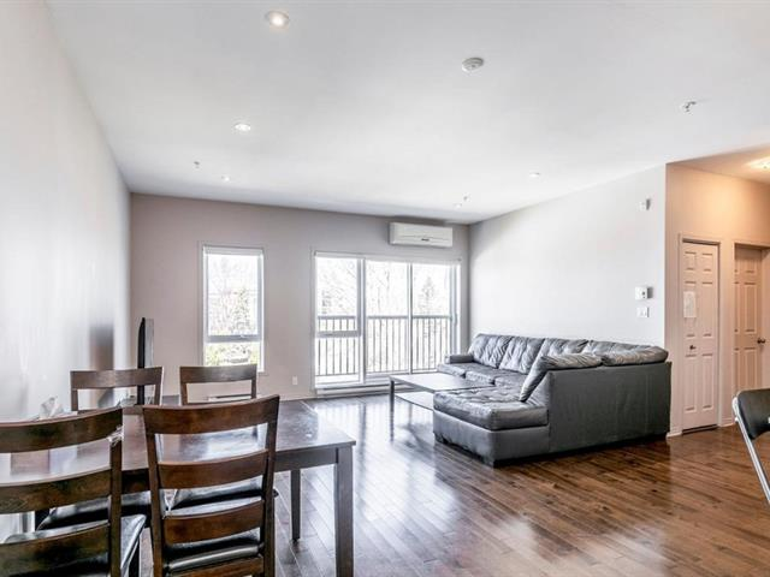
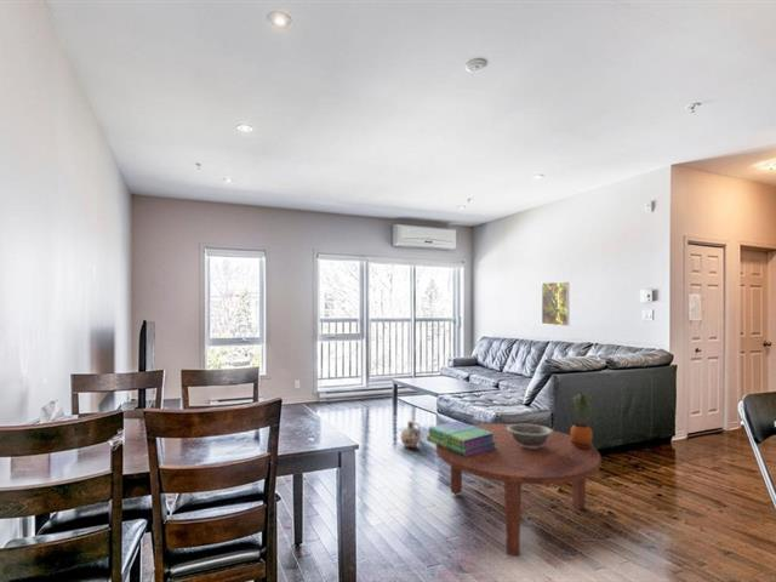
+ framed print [541,281,570,327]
+ potted plant [569,390,594,449]
+ coffee table [435,422,603,558]
+ stack of books [426,420,496,456]
+ decorative bowl [507,423,554,449]
+ ceramic jug [399,420,422,450]
